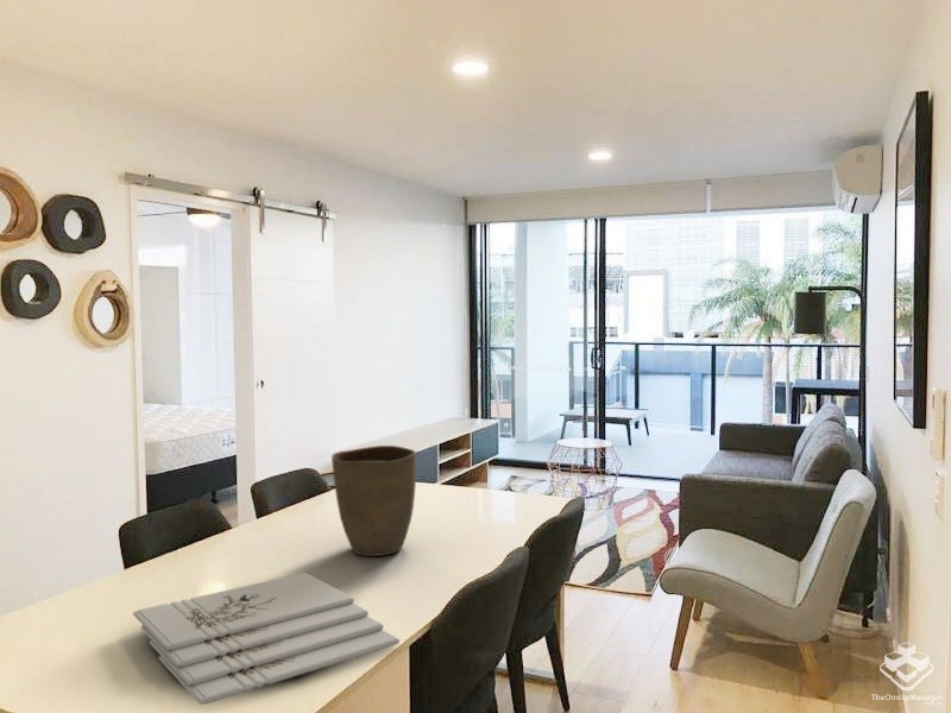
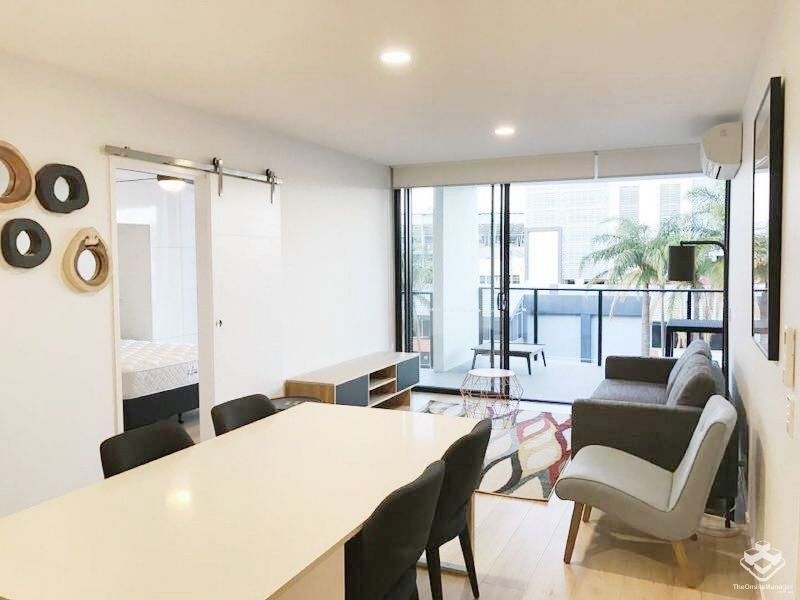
- vase [330,444,417,557]
- placemat [132,572,401,706]
